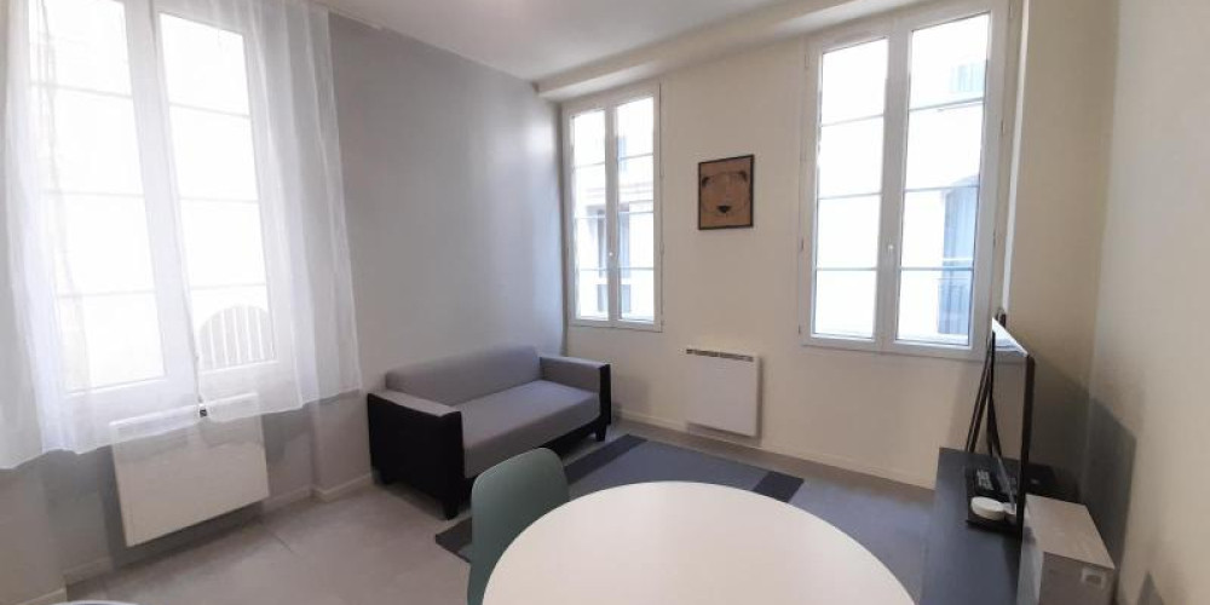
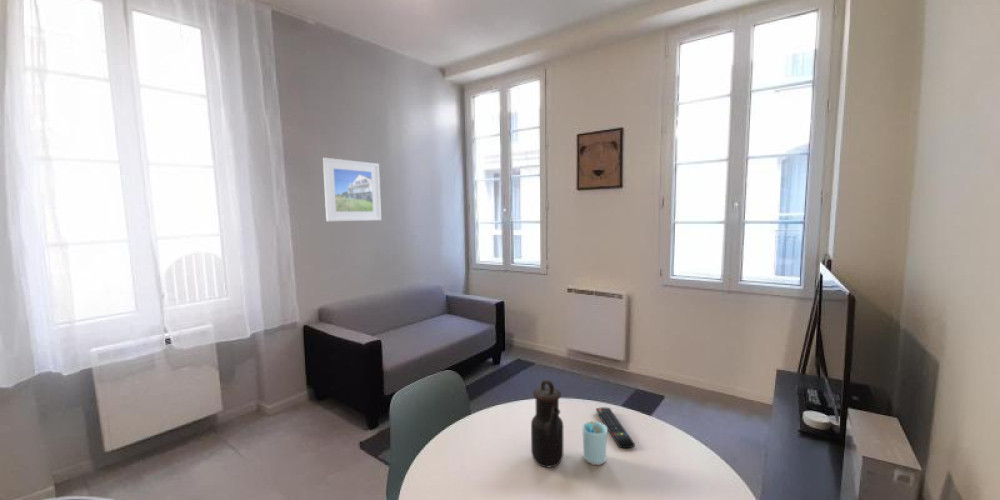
+ remote control [595,406,636,449]
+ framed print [322,157,382,222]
+ cup [581,420,608,466]
+ teapot [530,379,564,468]
